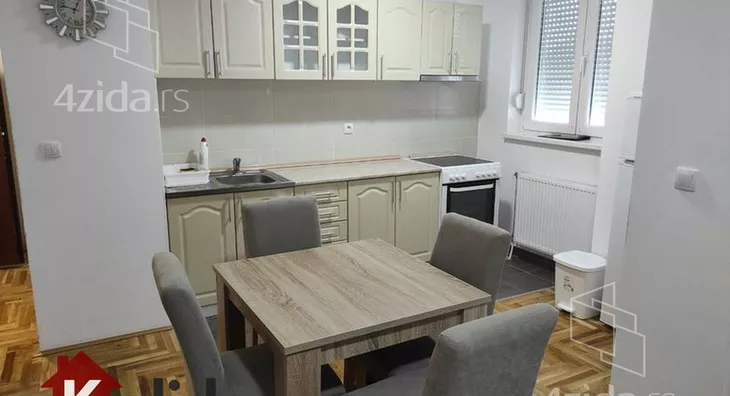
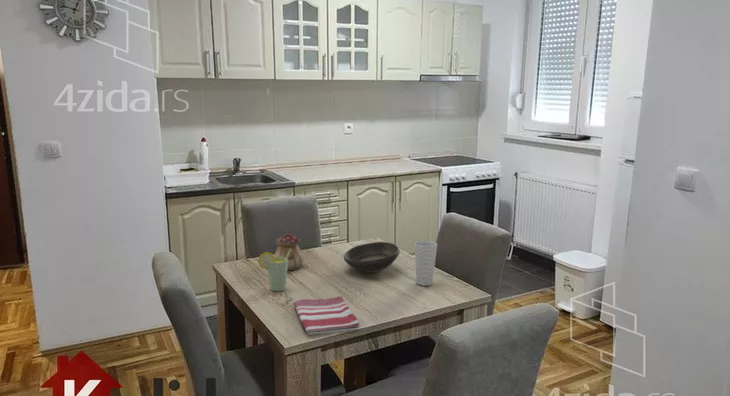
+ cup [257,249,291,292]
+ dish towel [293,295,361,336]
+ bowl [343,241,401,274]
+ cup [413,239,438,287]
+ teapot [273,229,305,271]
